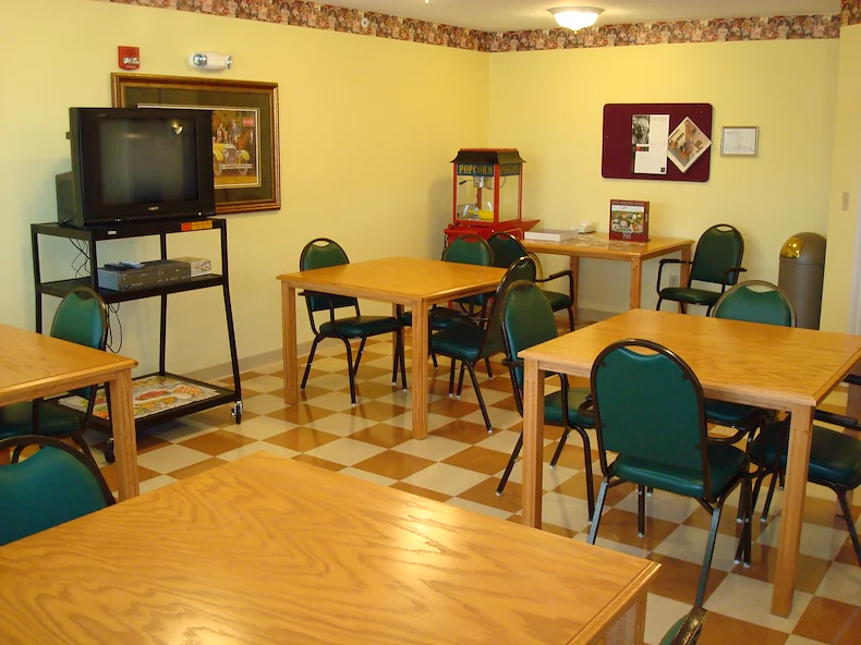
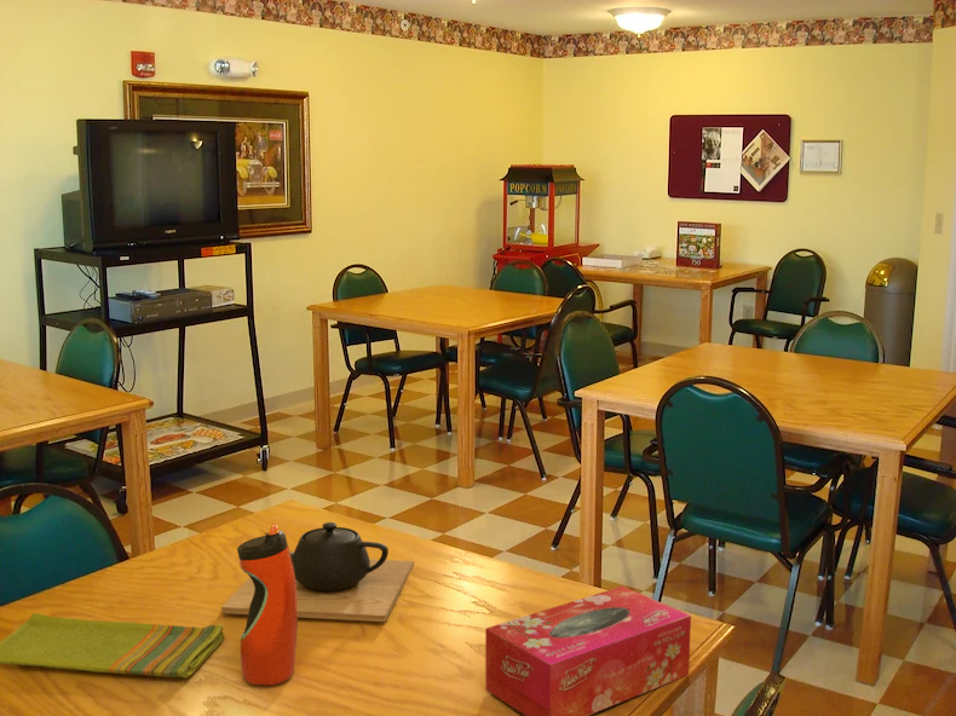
+ tissue box [484,585,692,716]
+ water bottle [236,522,299,686]
+ teapot [220,521,415,623]
+ dish towel [0,612,225,679]
